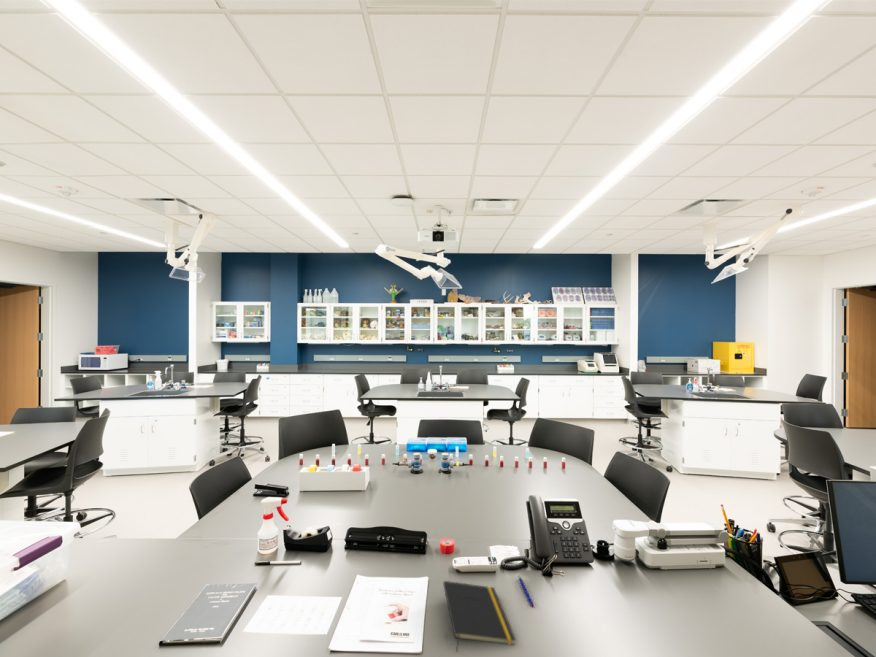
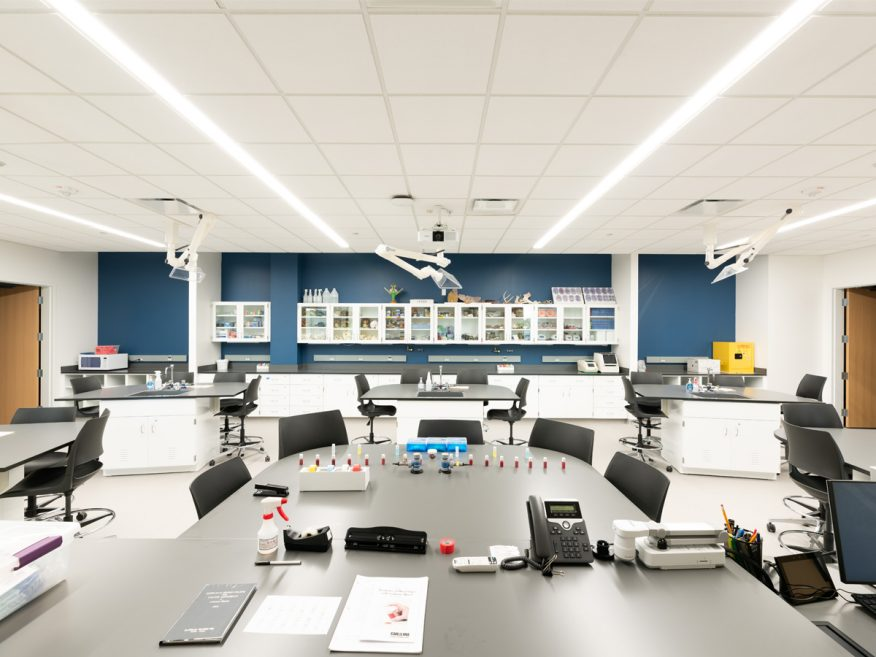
- pen [517,575,535,608]
- notepad [442,580,517,653]
